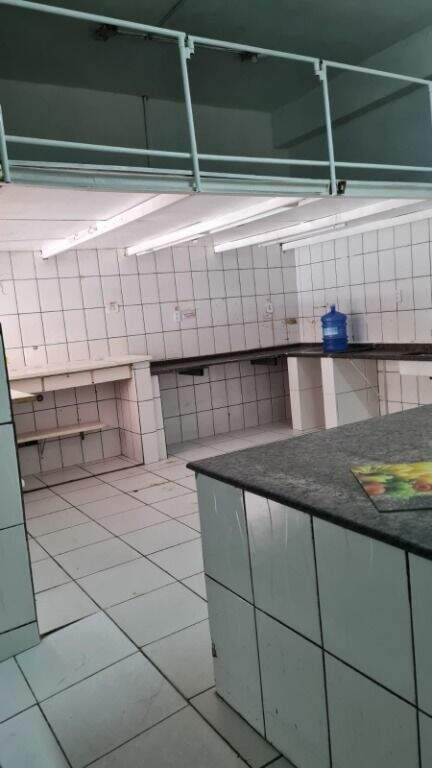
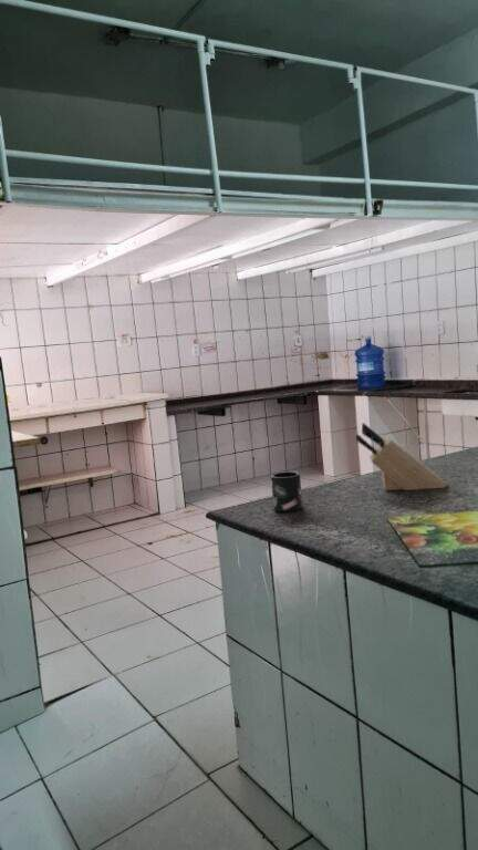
+ mug [270,470,303,512]
+ knife block [355,422,448,491]
